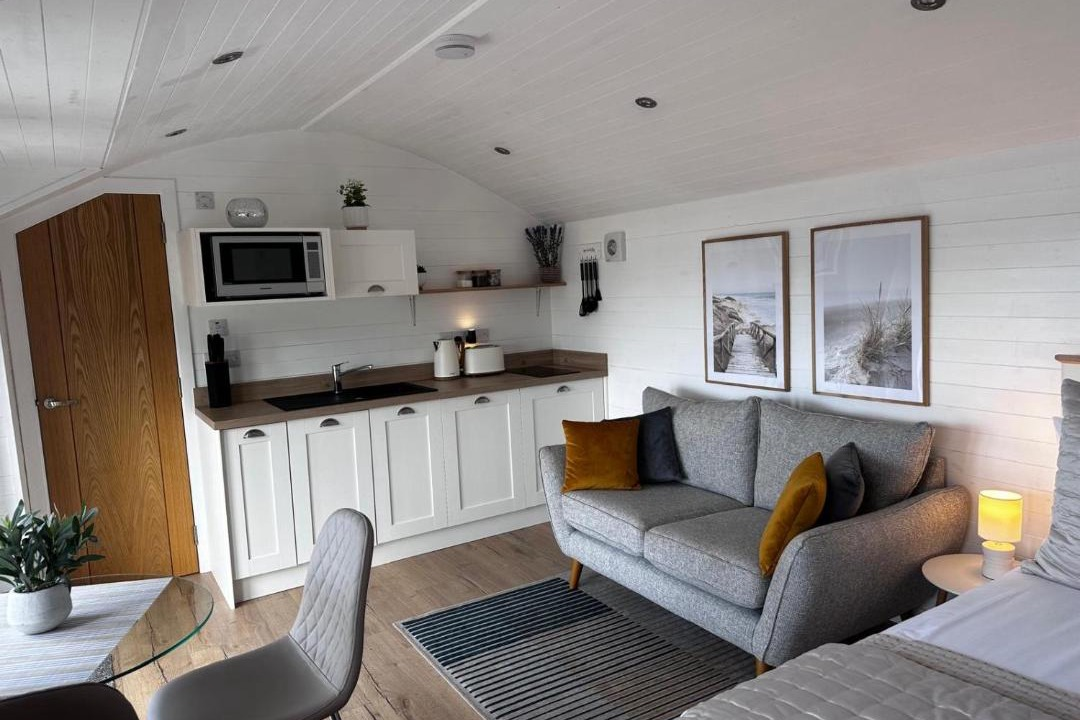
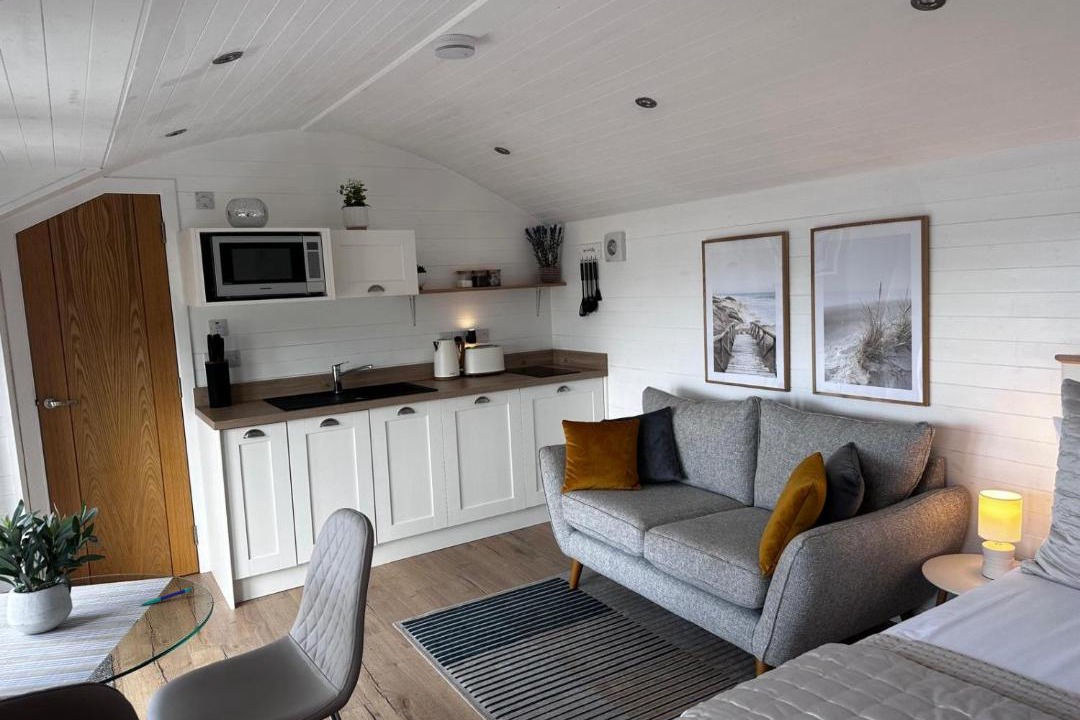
+ pen [138,586,194,607]
